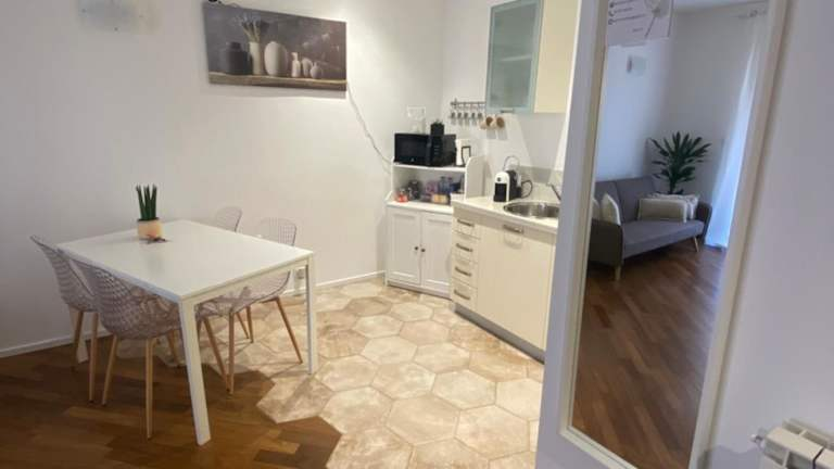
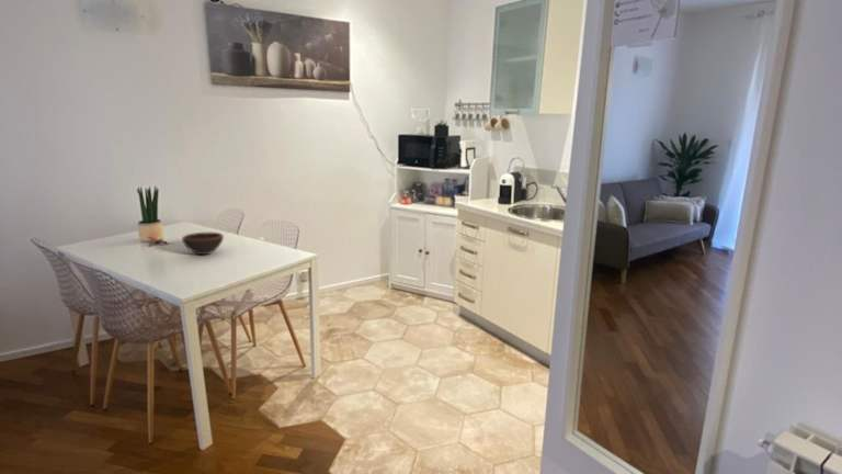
+ bowl [181,232,225,257]
